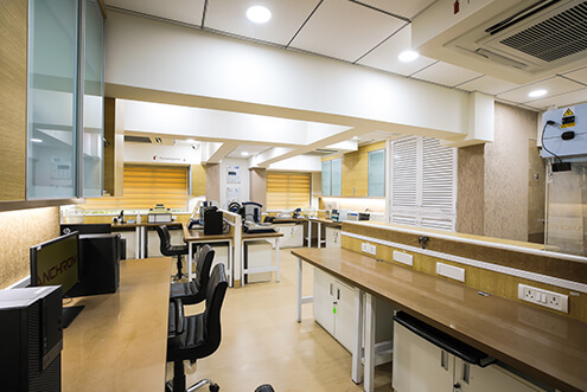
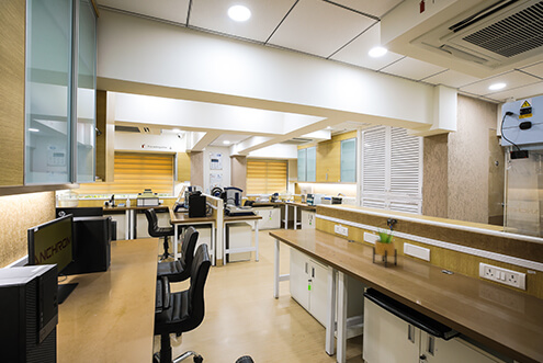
+ potted plant [372,226,398,269]
